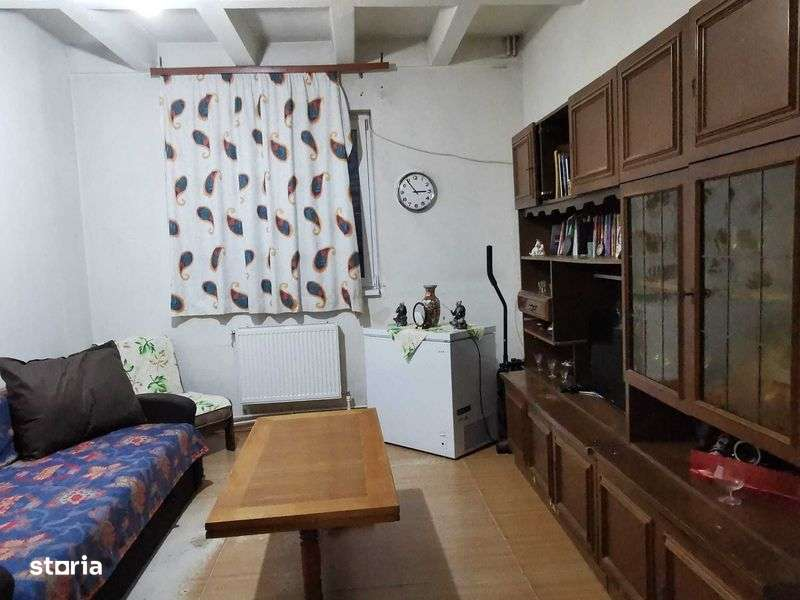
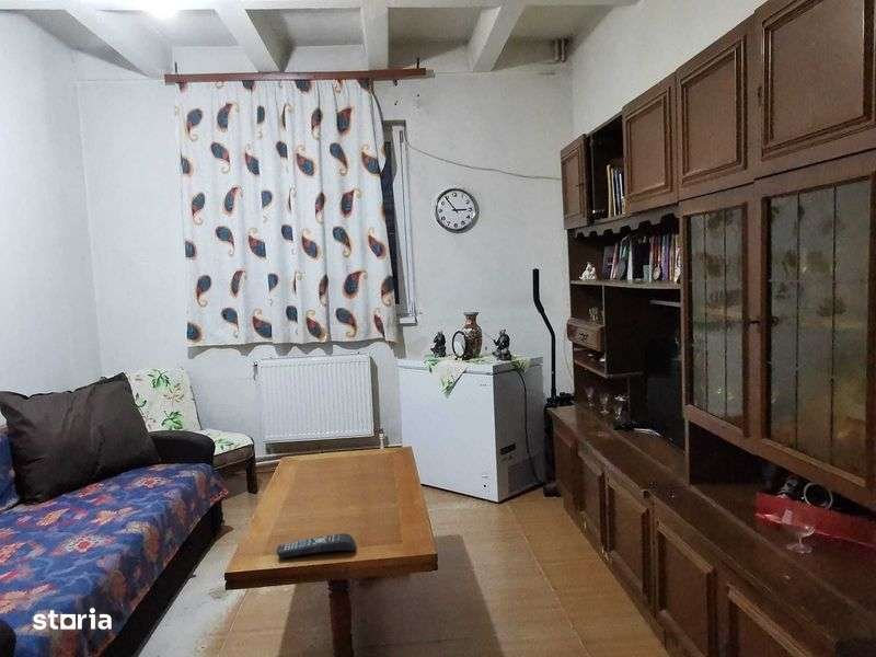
+ remote control [276,532,357,560]
